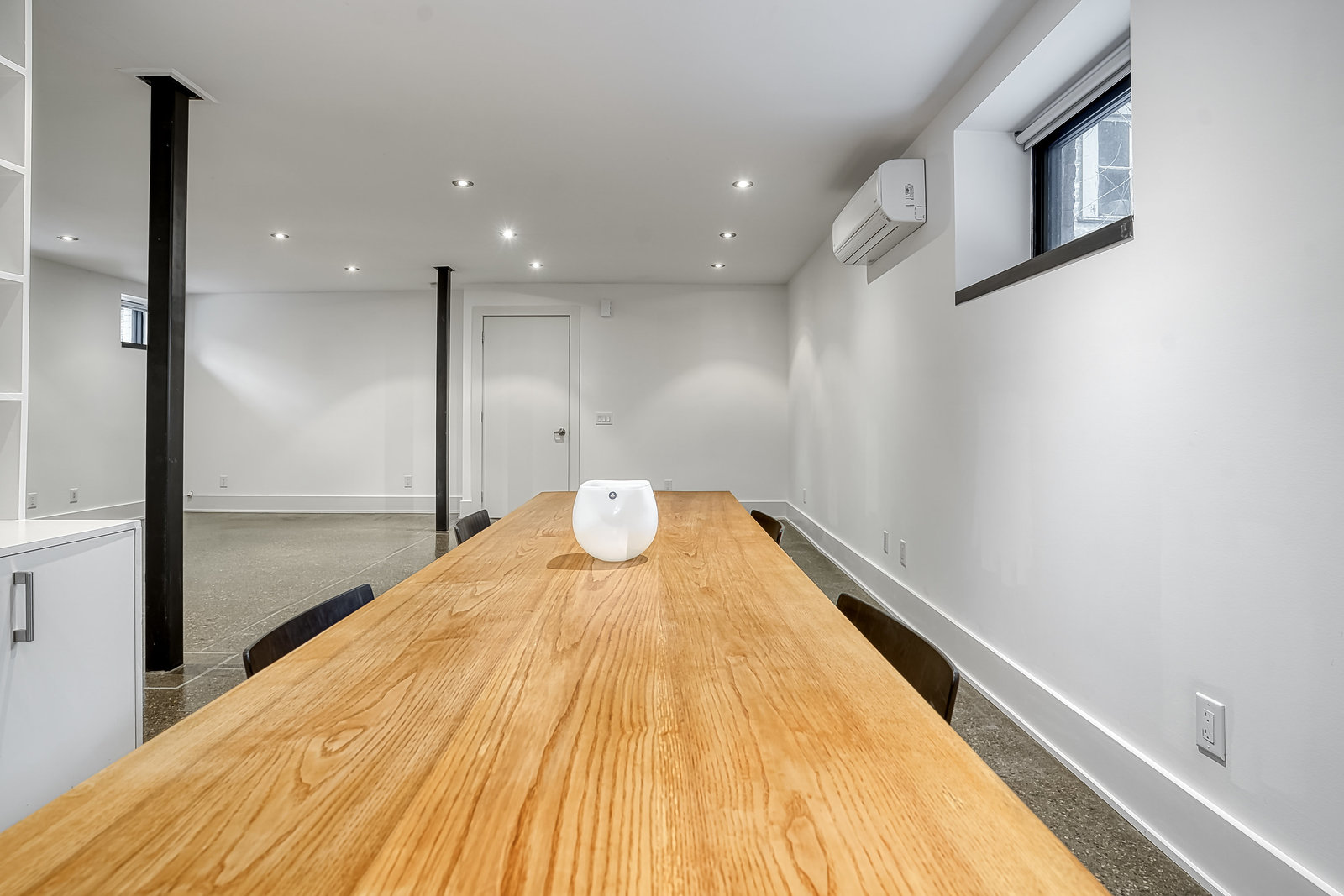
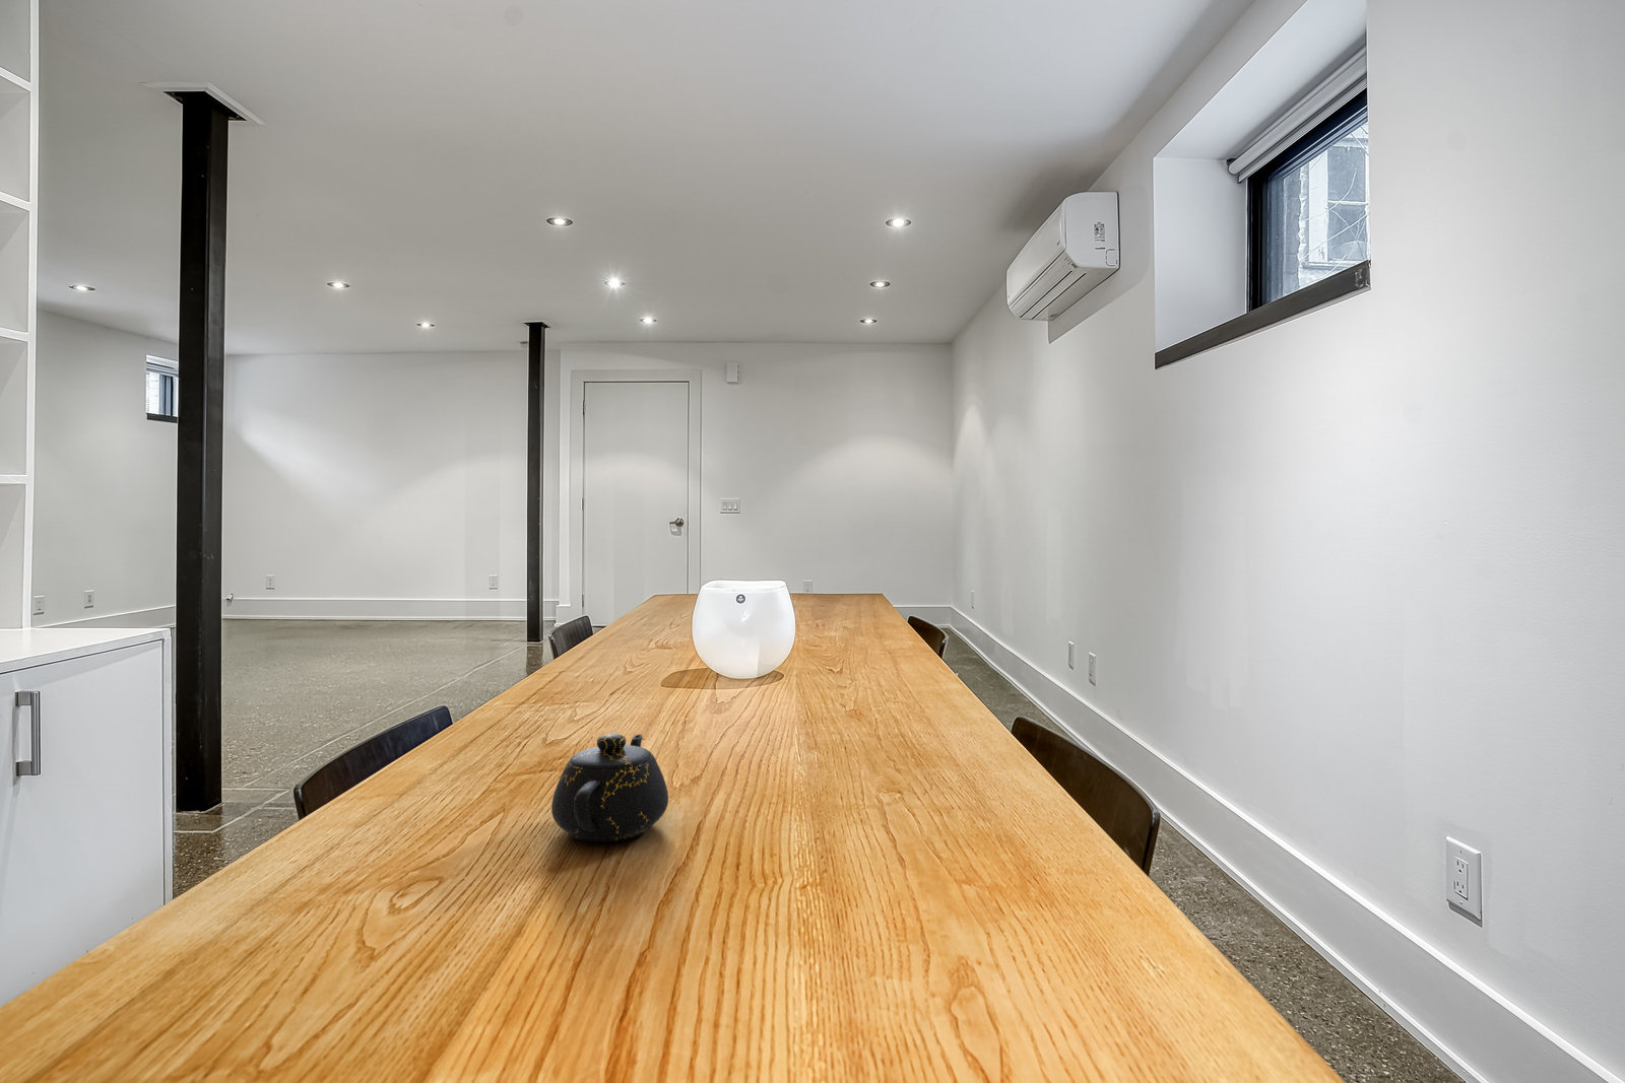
+ teapot [550,732,670,842]
